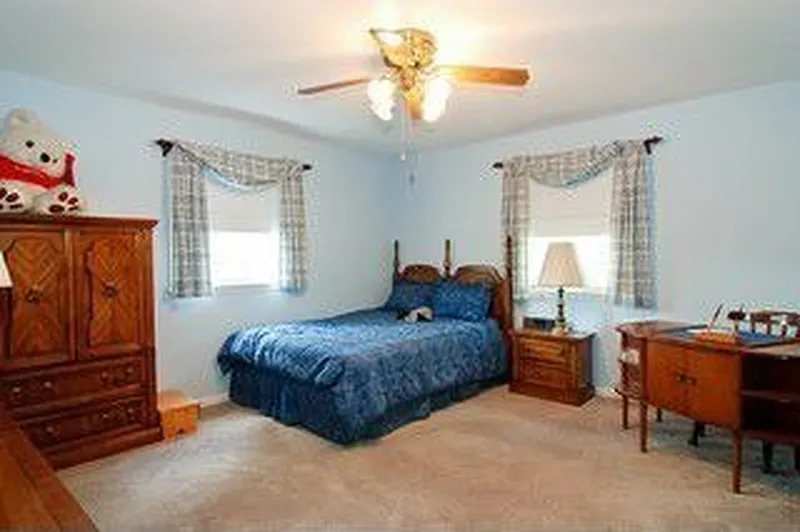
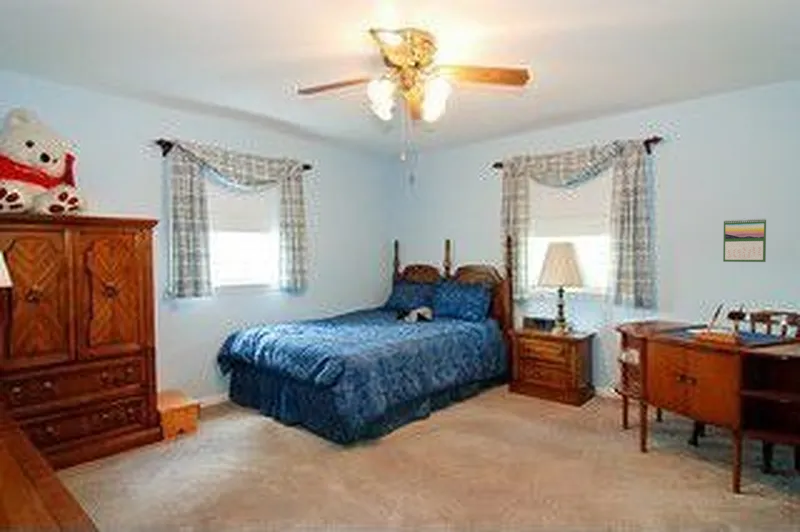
+ calendar [722,218,767,263]
